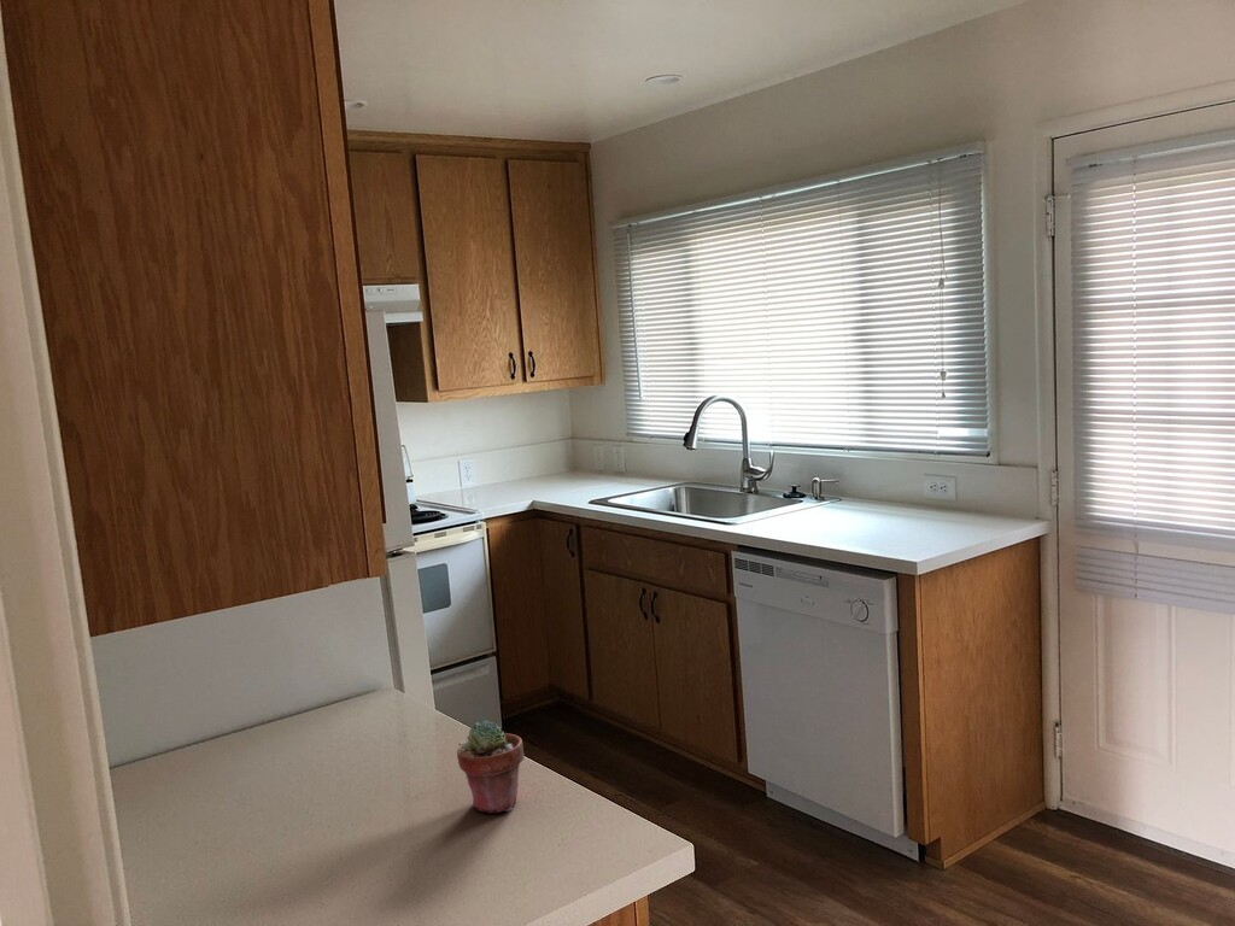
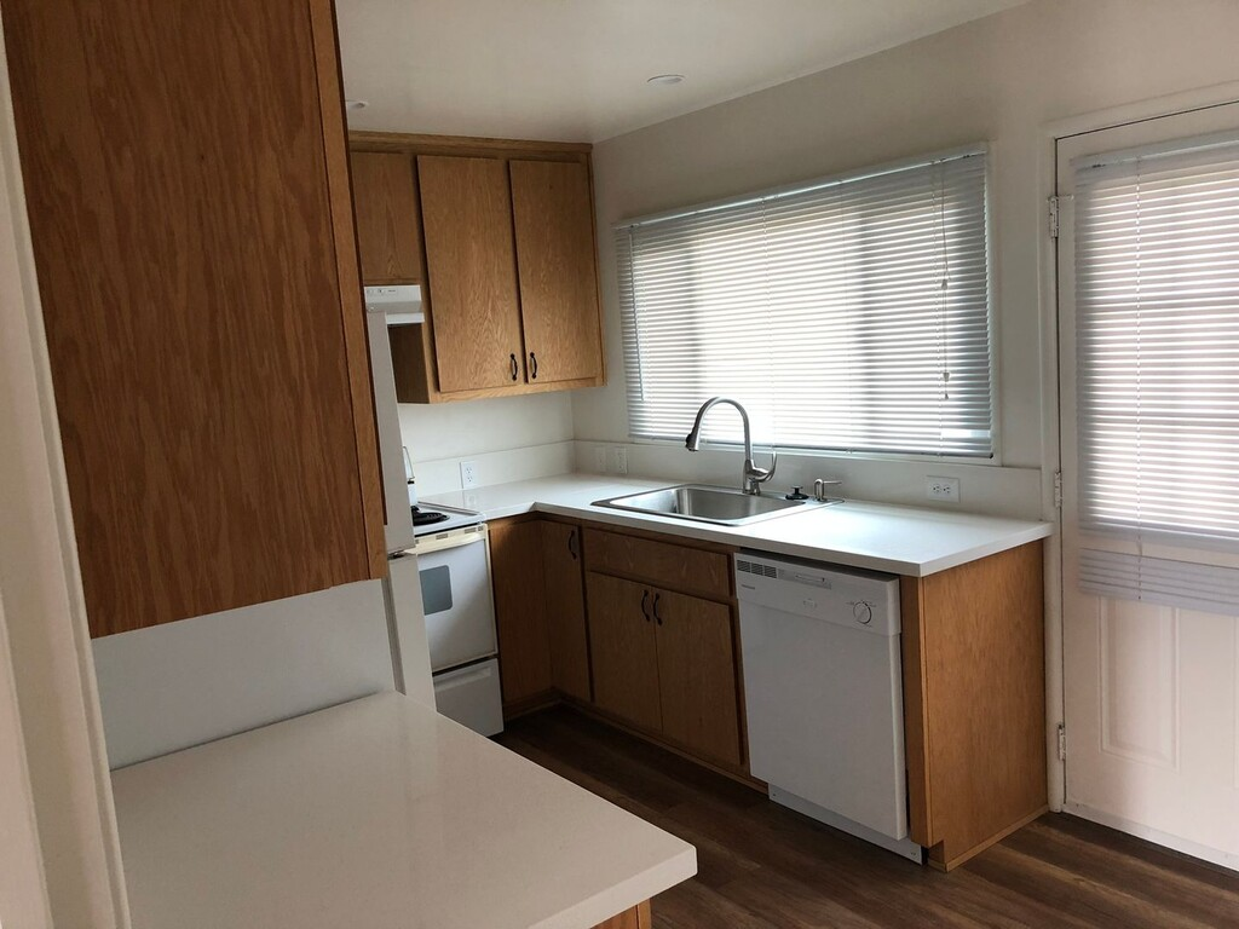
- potted succulent [456,719,526,814]
